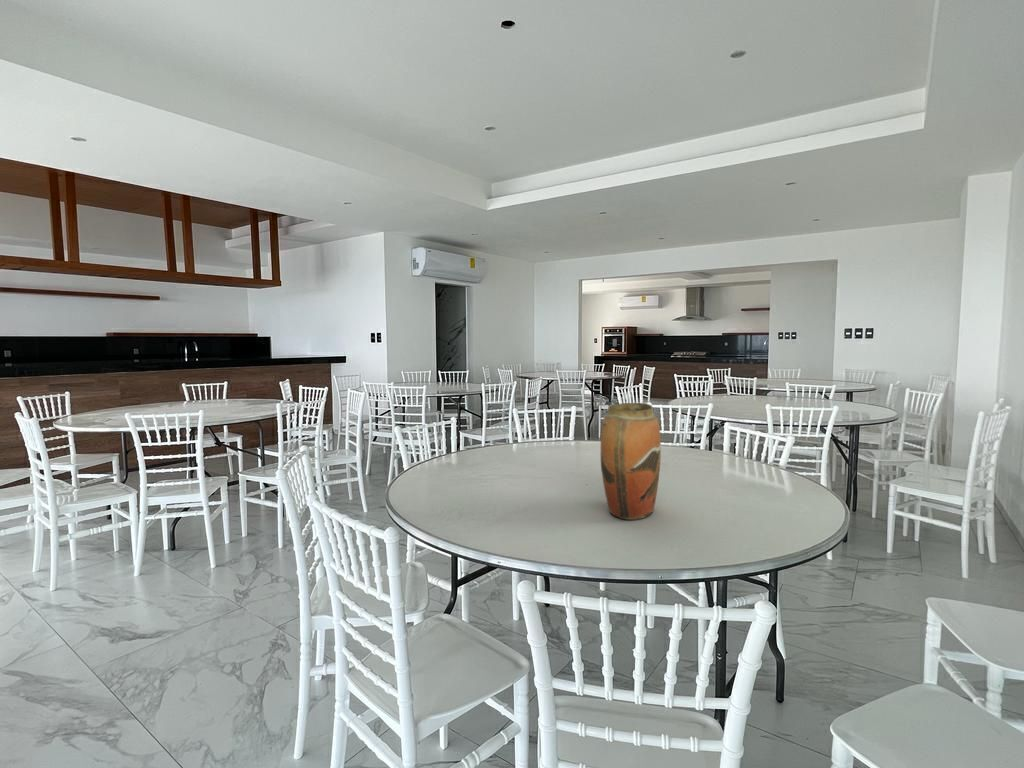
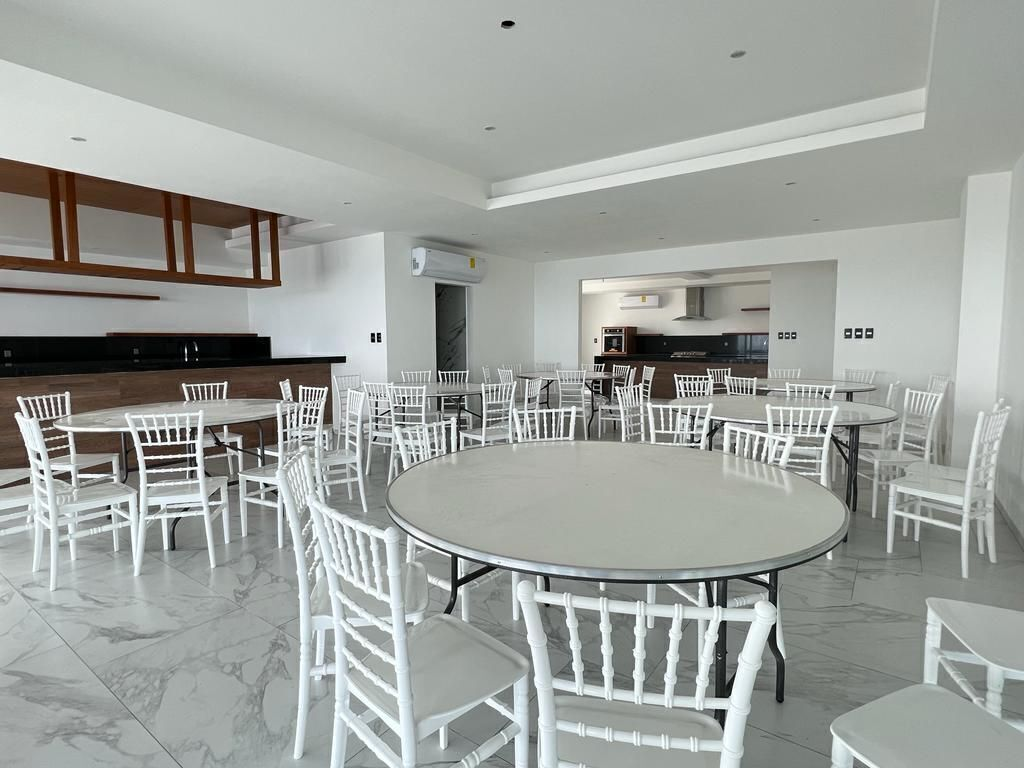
- vase [600,402,662,521]
